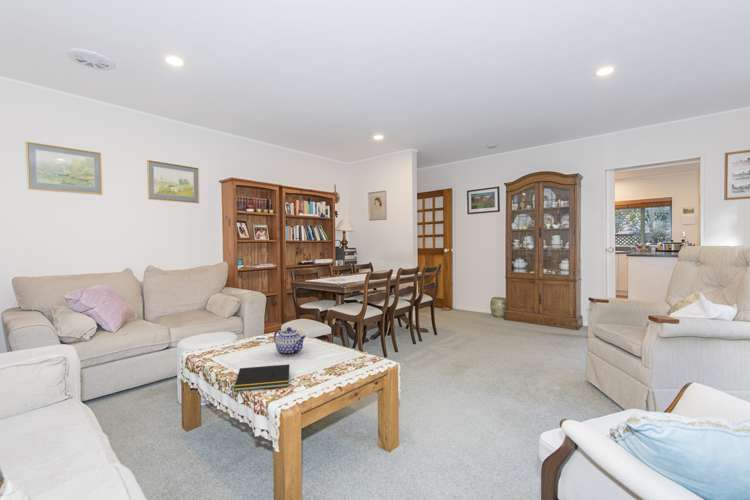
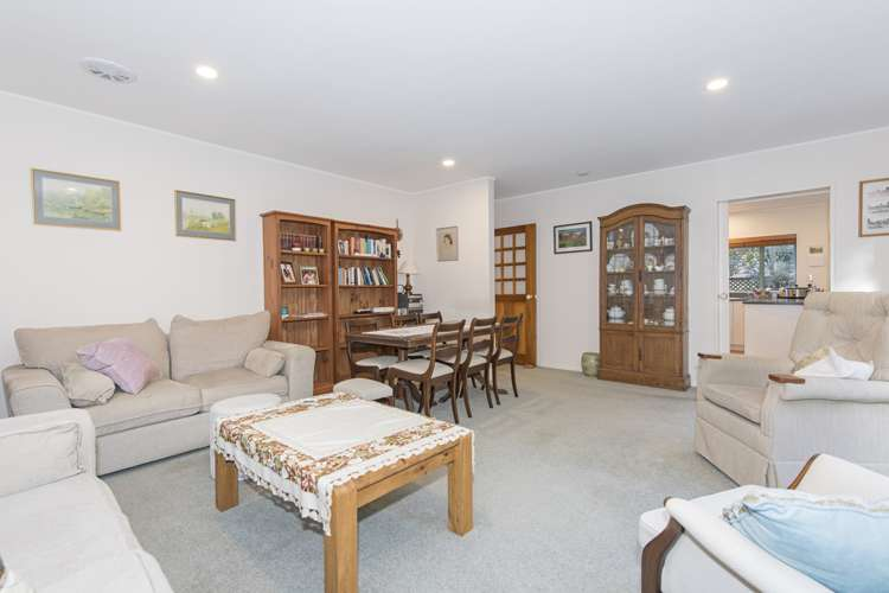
- notepad [233,363,291,392]
- teapot [273,326,306,357]
